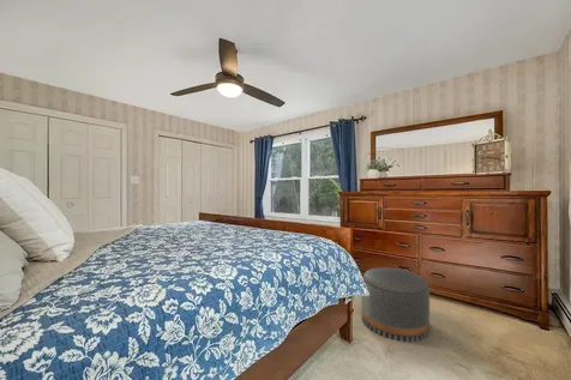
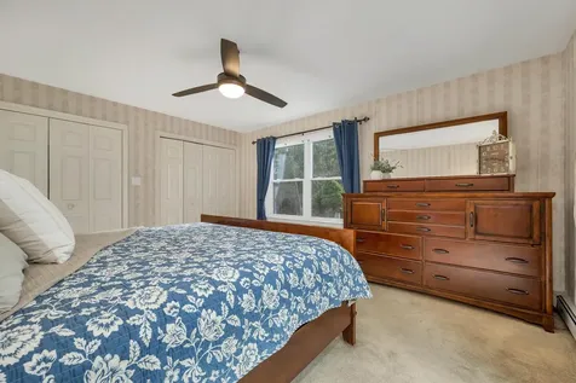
- pouf [360,266,431,343]
